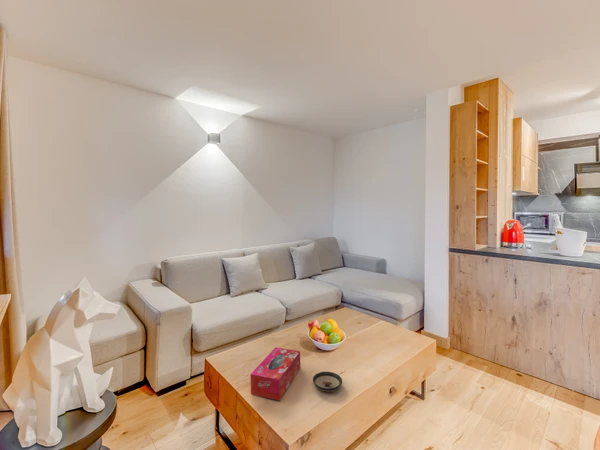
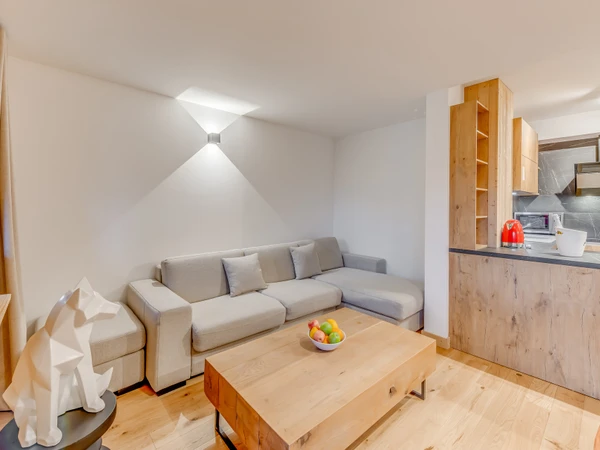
- tissue box [249,346,301,401]
- saucer [312,371,343,392]
